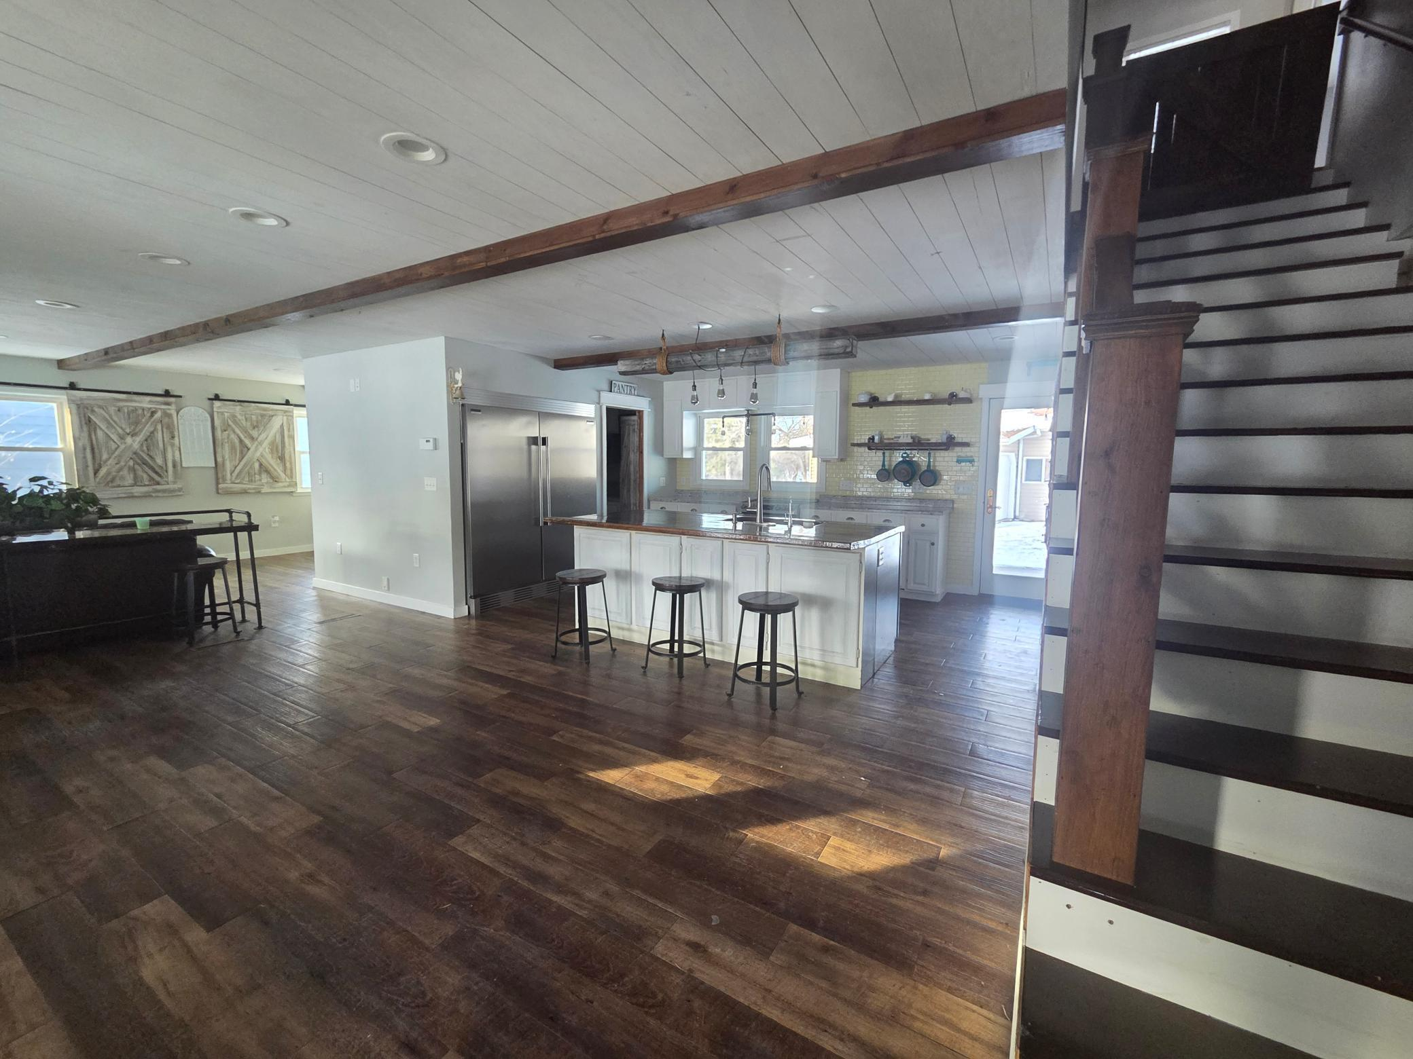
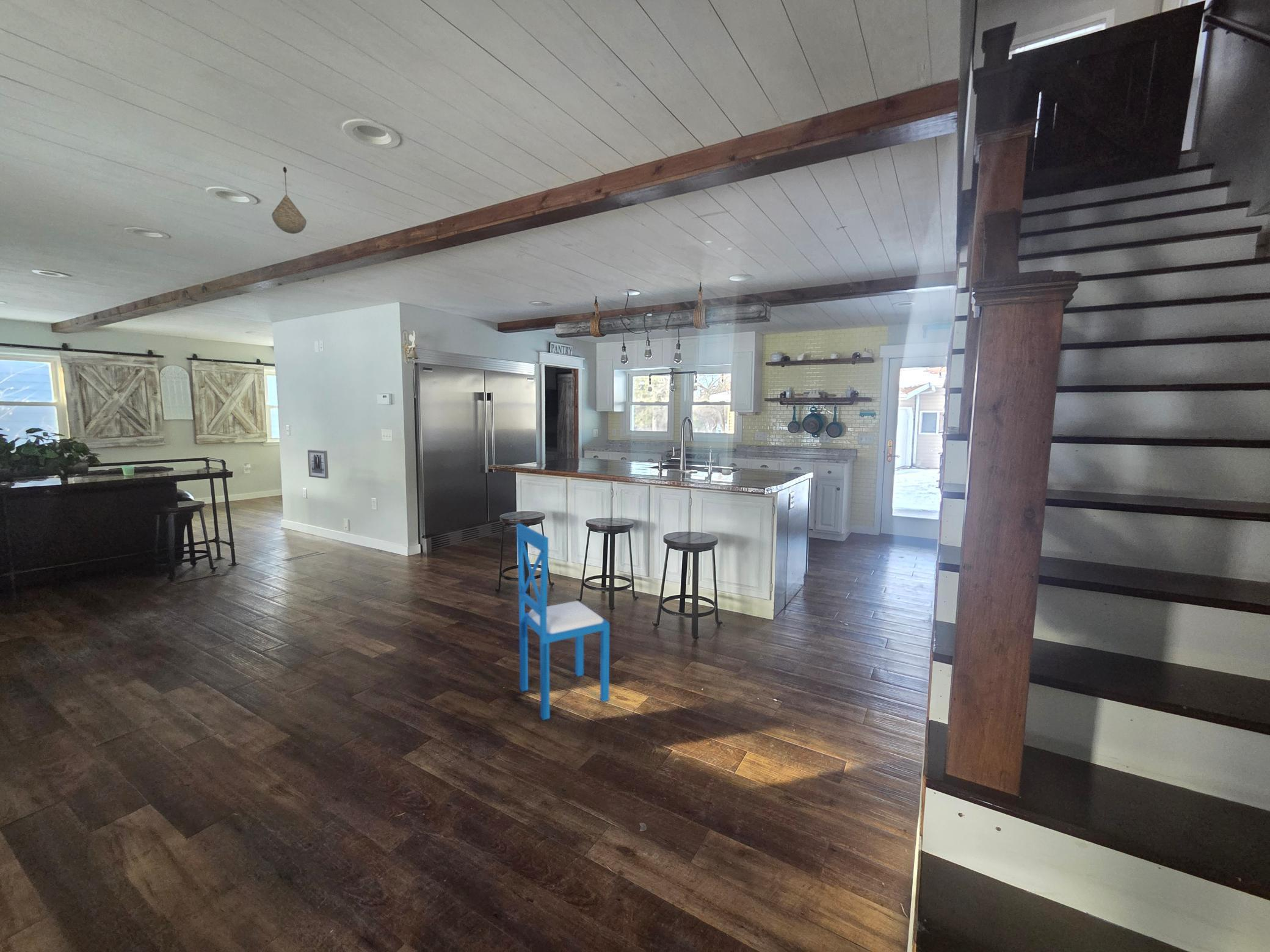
+ dining chair [516,523,610,721]
+ wall art [307,449,329,479]
+ pendant light [271,166,307,234]
